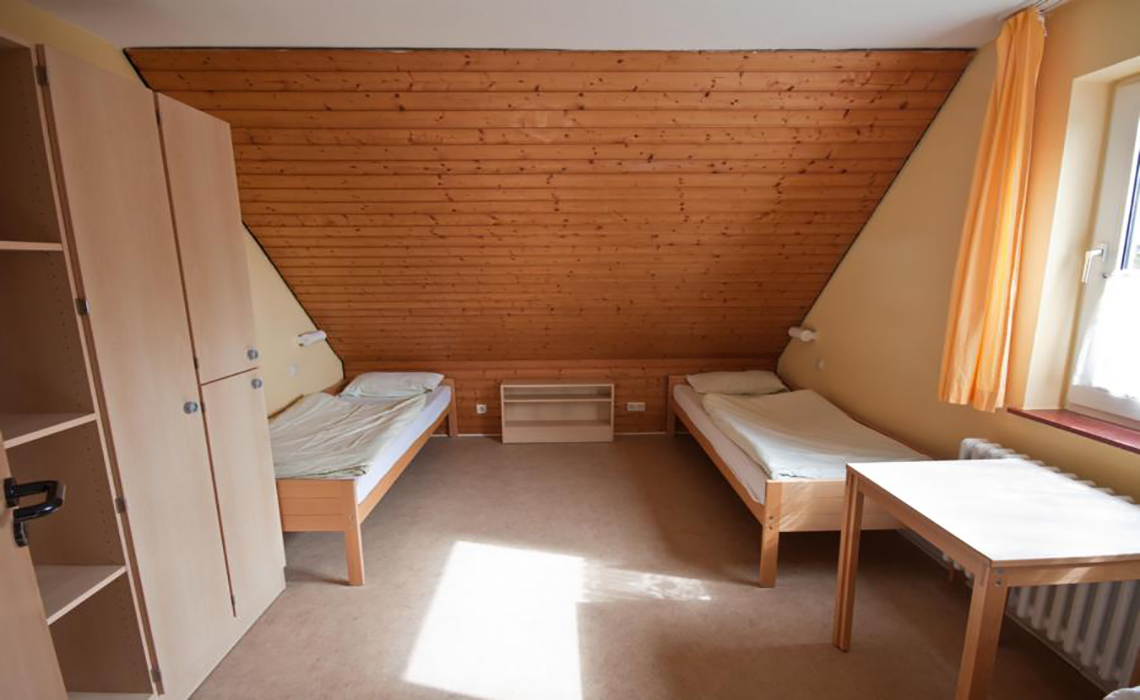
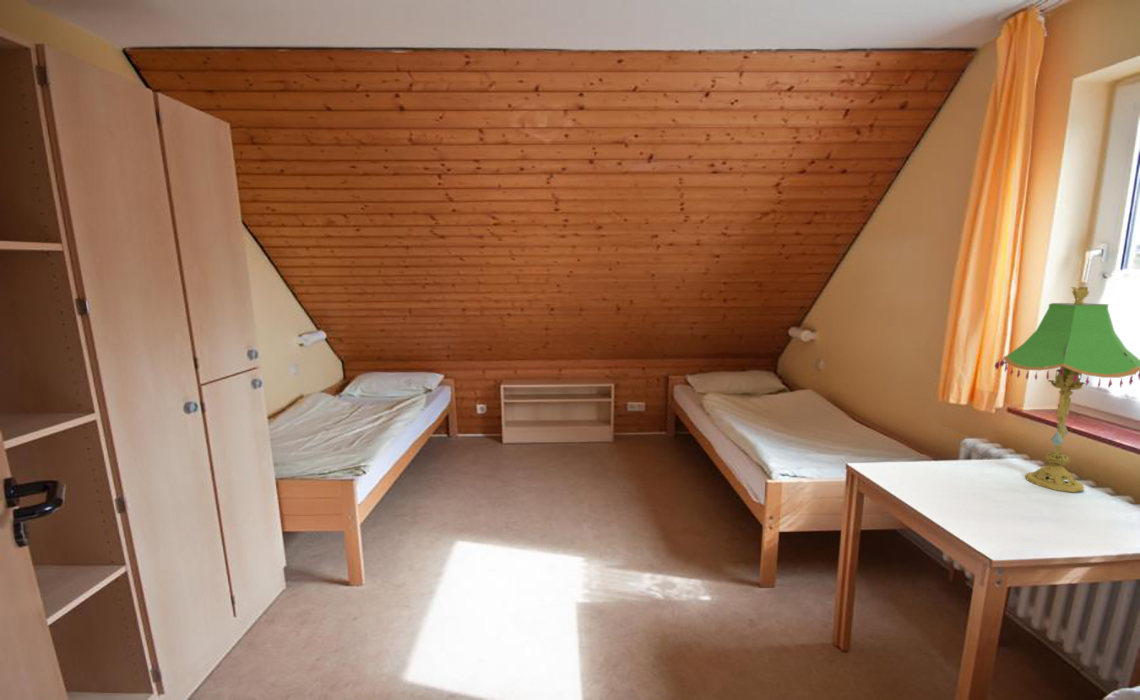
+ table lamp [994,286,1140,493]
